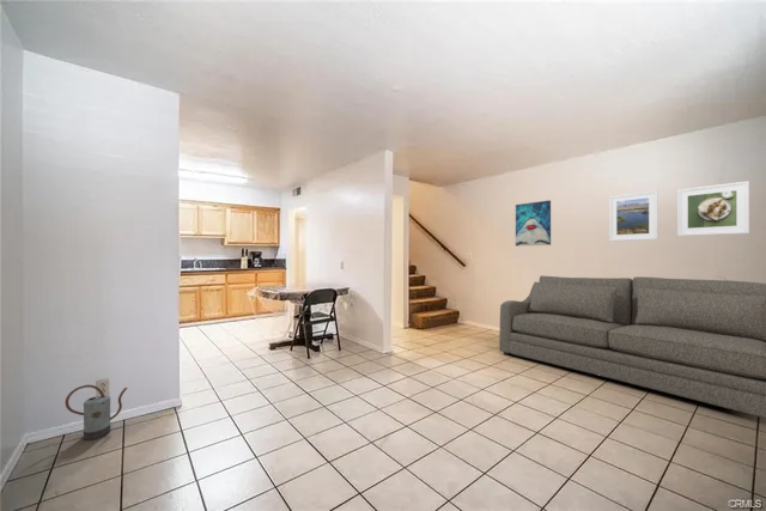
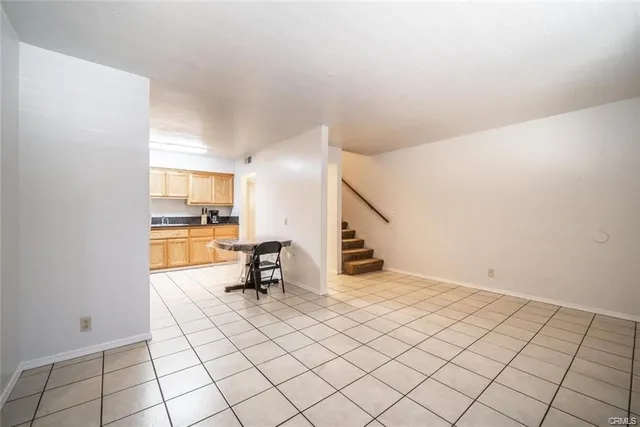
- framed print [676,180,750,237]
- sofa [498,274,766,420]
- watering can [65,384,128,442]
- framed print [608,189,658,242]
- wall art [515,199,552,247]
